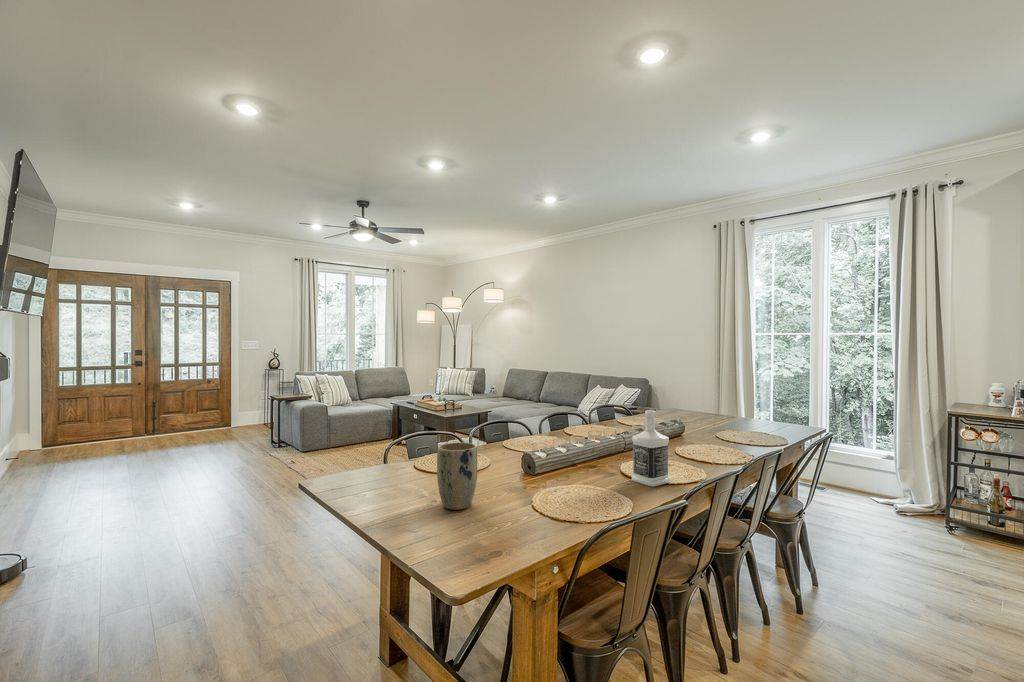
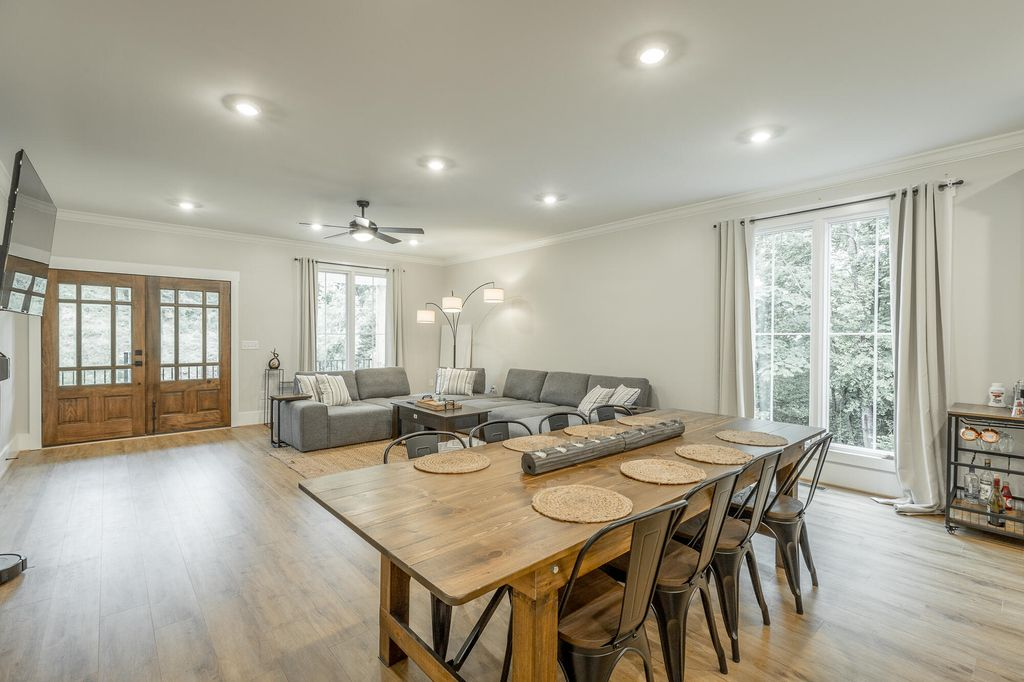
- plant pot [436,441,478,511]
- bottle [631,409,671,488]
